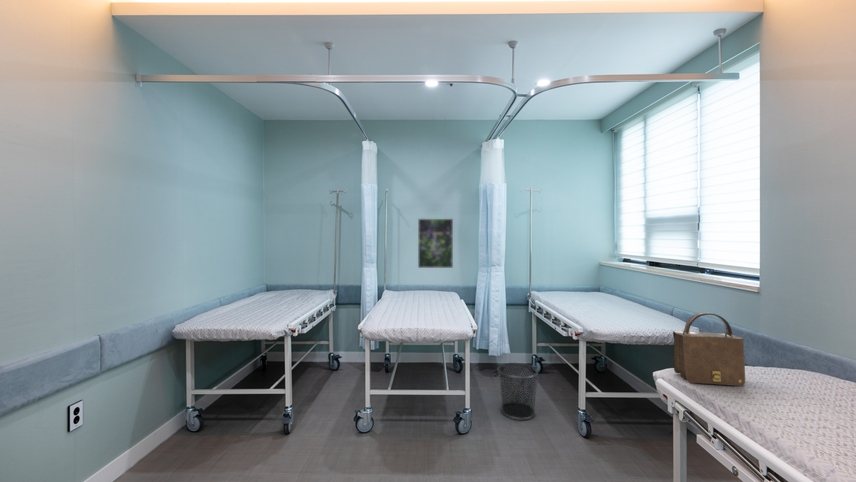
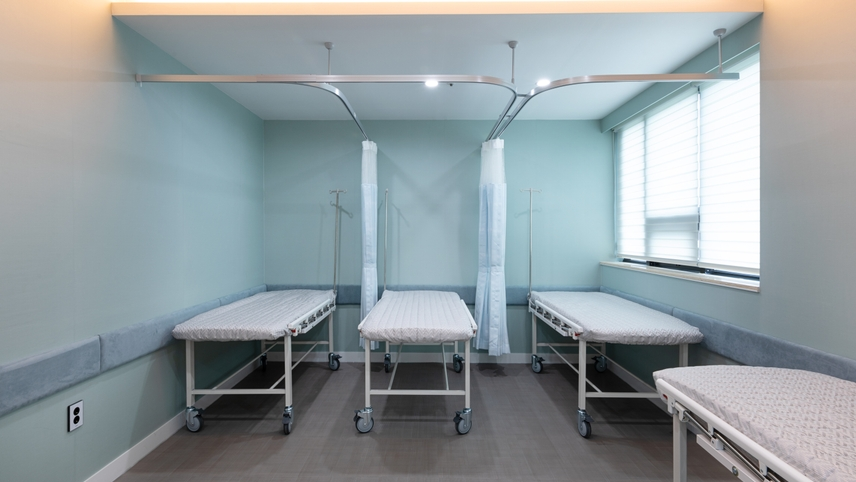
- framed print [417,218,454,269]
- waste bin [497,362,539,421]
- handbag [672,311,746,387]
